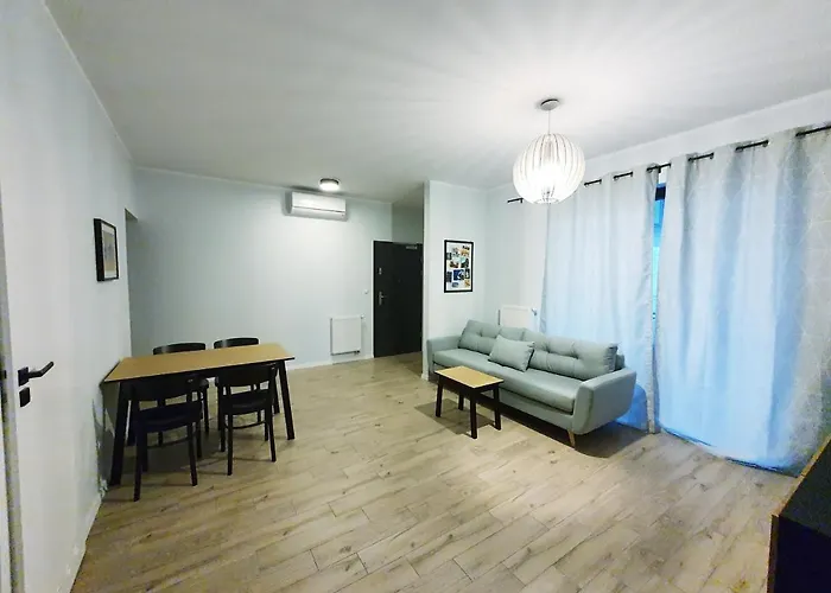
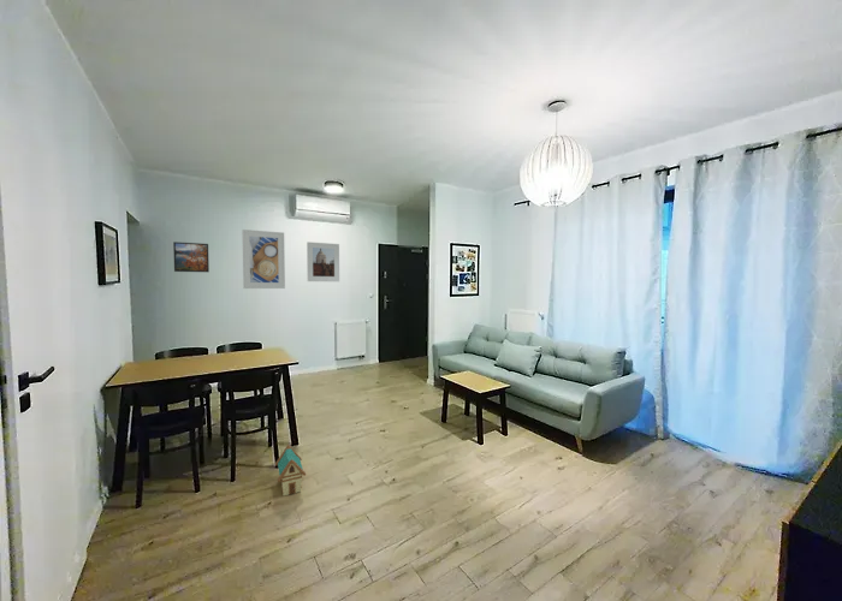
+ toy house [274,444,307,496]
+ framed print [242,228,286,290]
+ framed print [172,240,210,273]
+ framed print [306,240,340,282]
